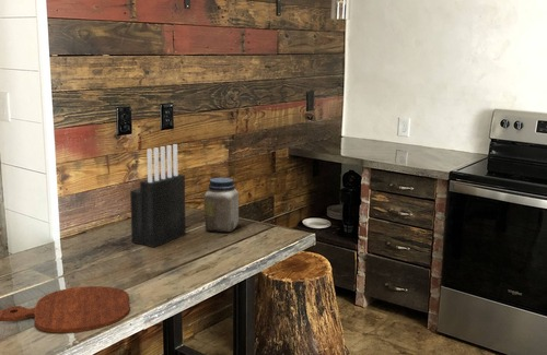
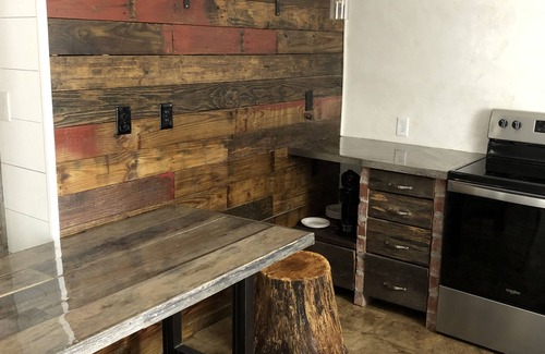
- cutting board [0,285,131,334]
- jar [203,177,240,233]
- knife block [129,143,186,249]
